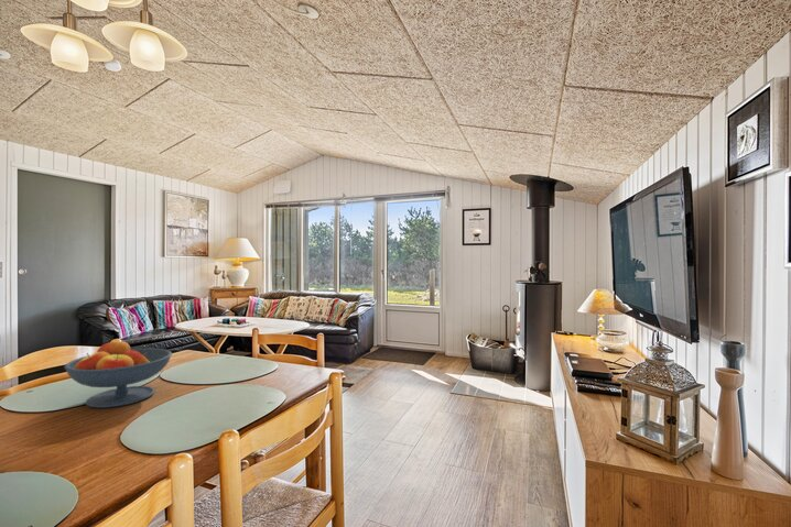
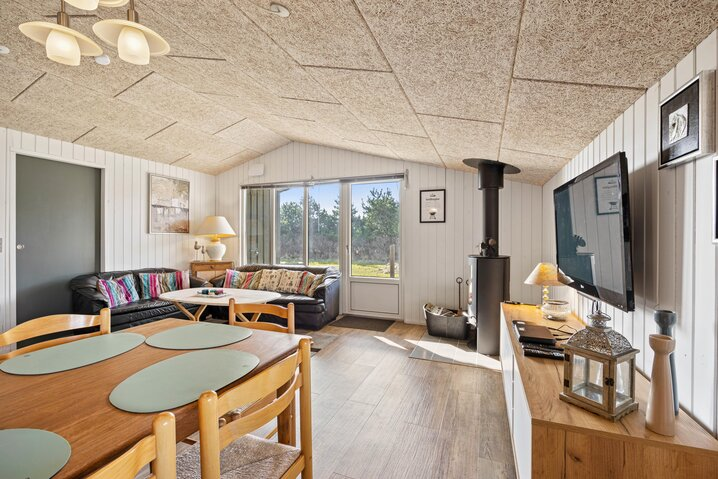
- fruit bowl [63,339,173,409]
